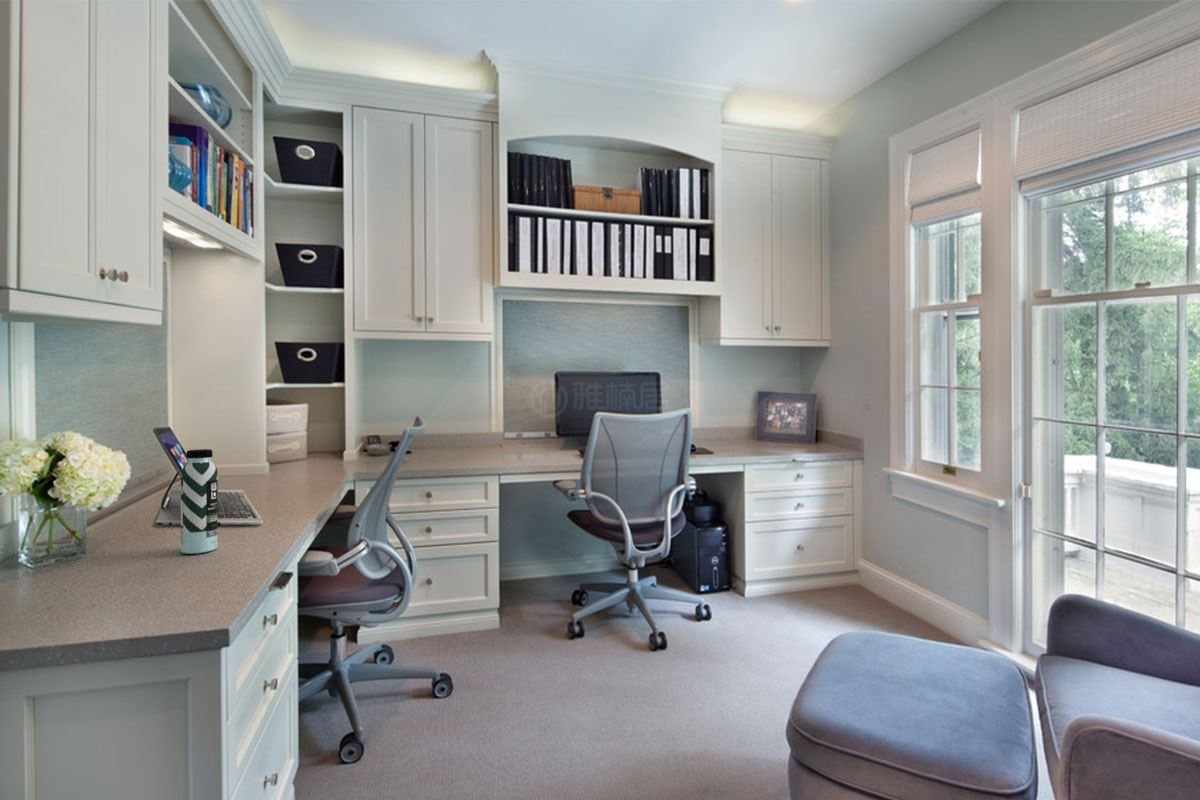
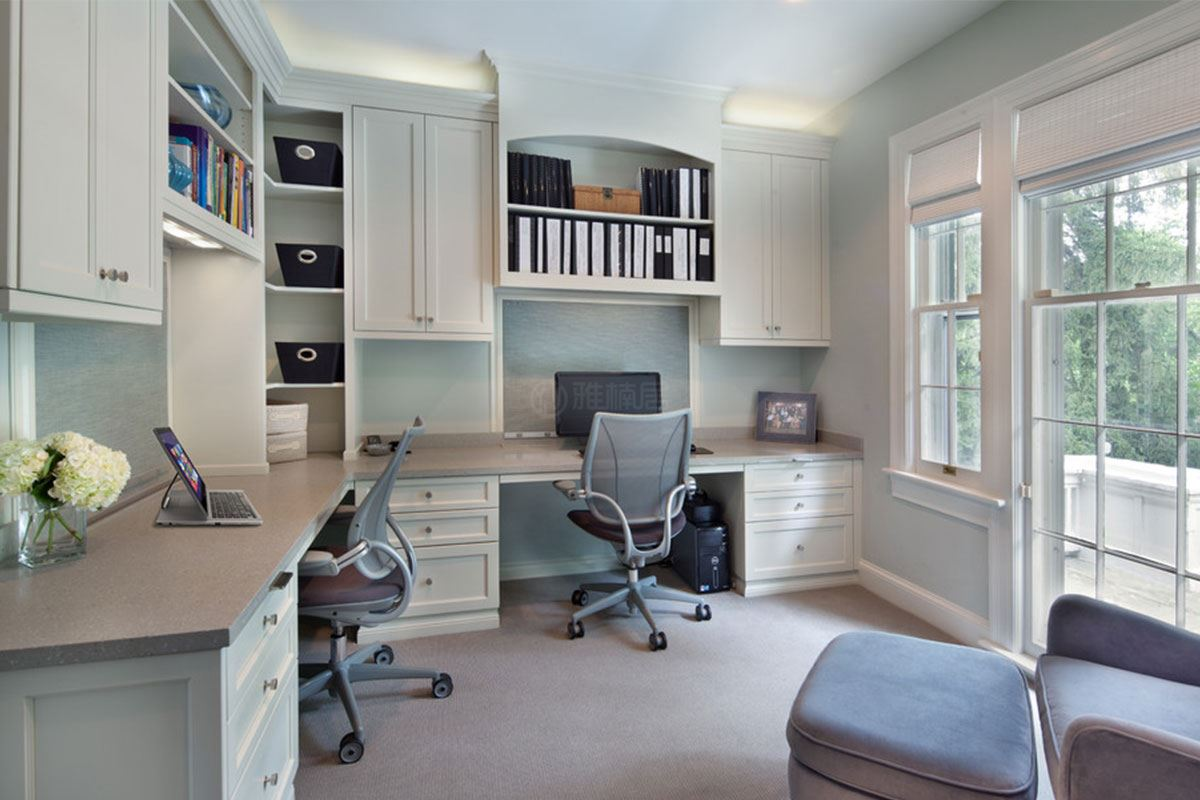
- water bottle [180,448,219,555]
